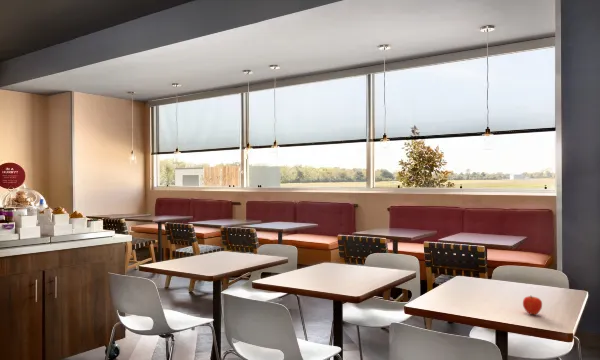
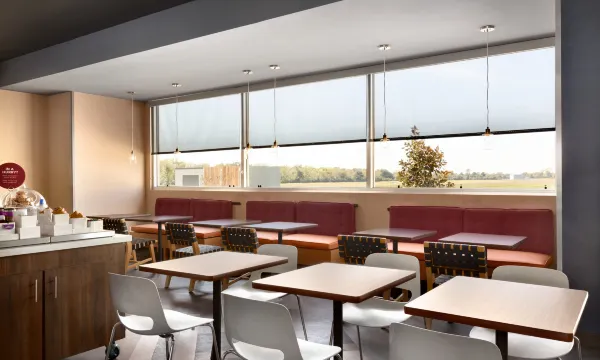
- fruit [522,295,543,315]
